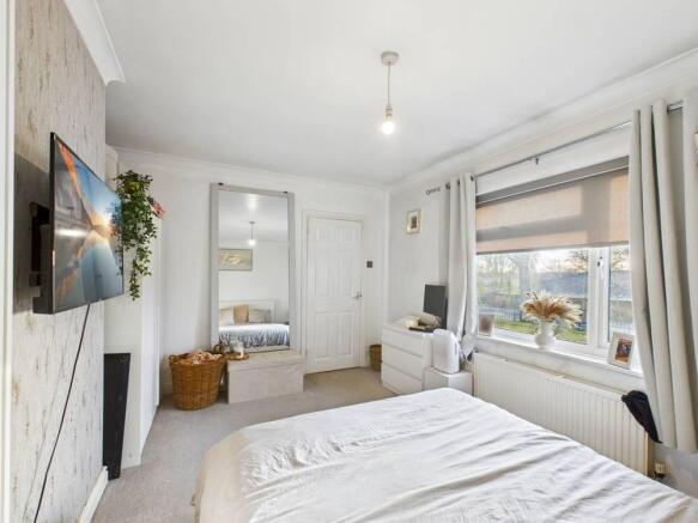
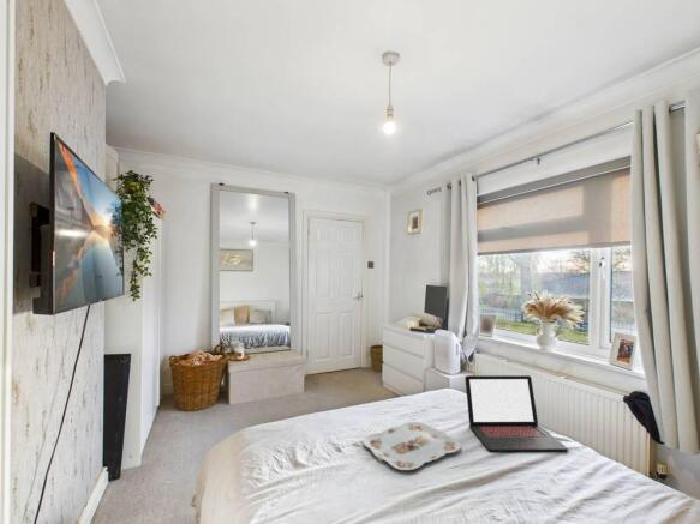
+ laptop [463,374,569,453]
+ serving tray [361,421,462,471]
